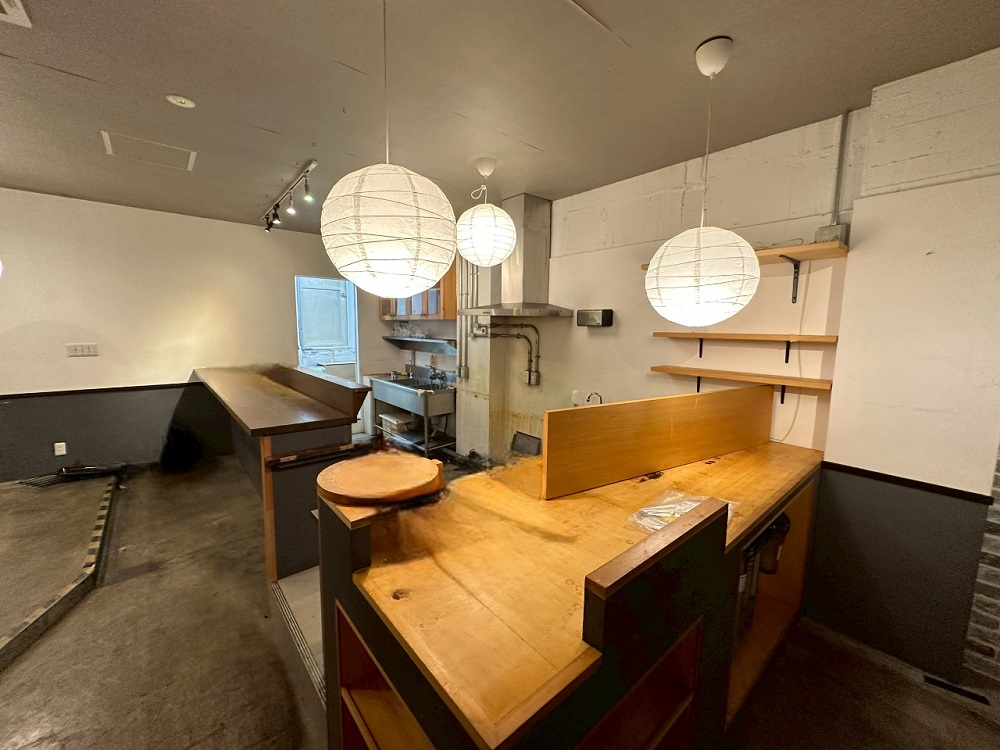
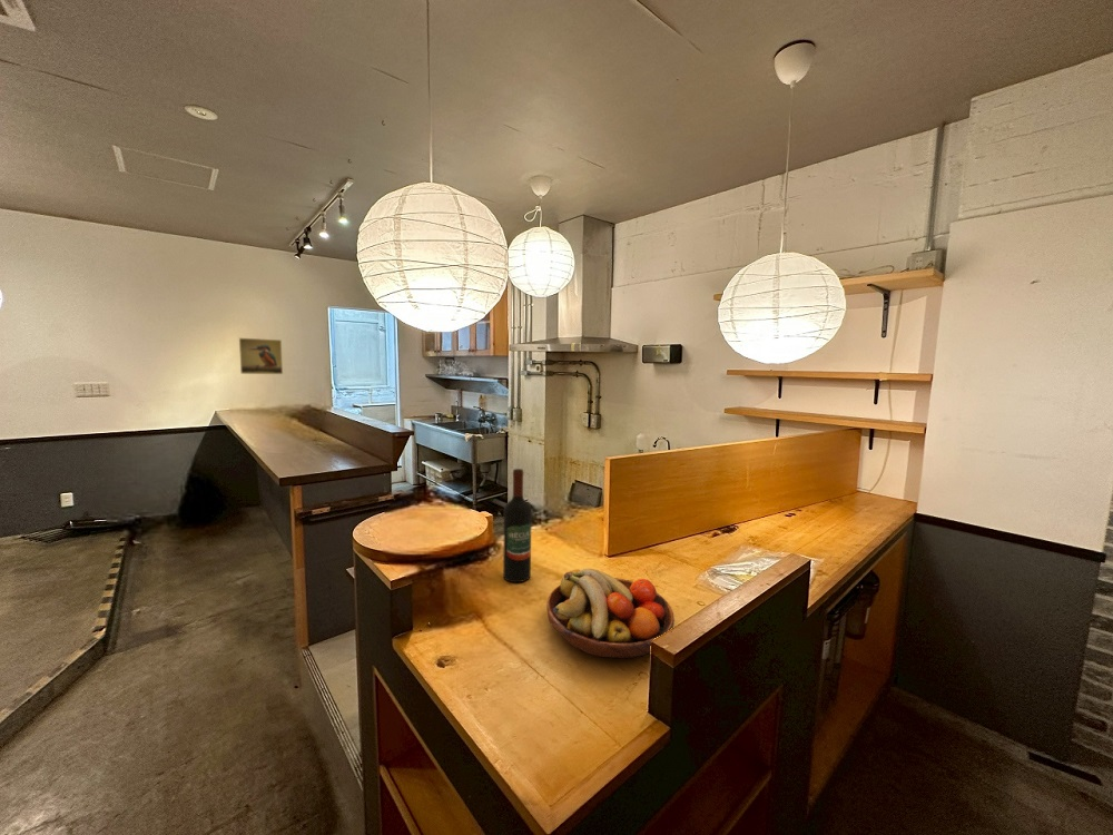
+ fruit bowl [545,568,676,659]
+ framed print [238,337,284,375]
+ wine bottle [502,468,533,583]
